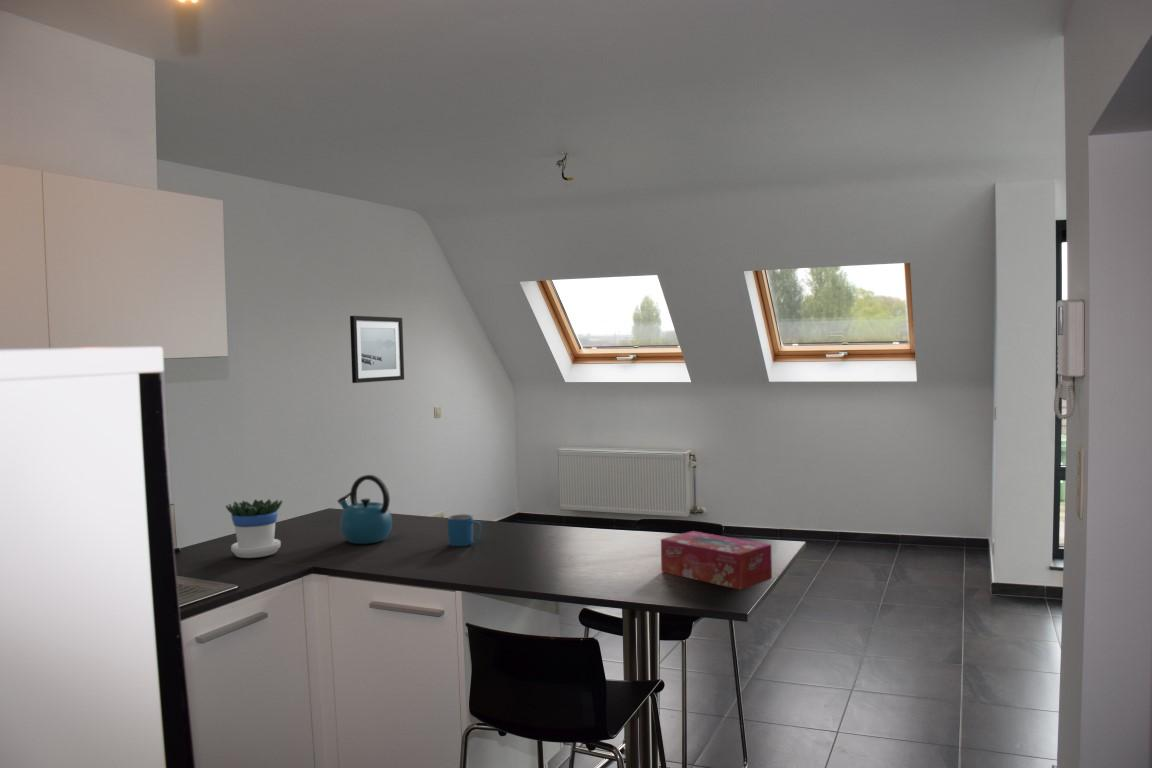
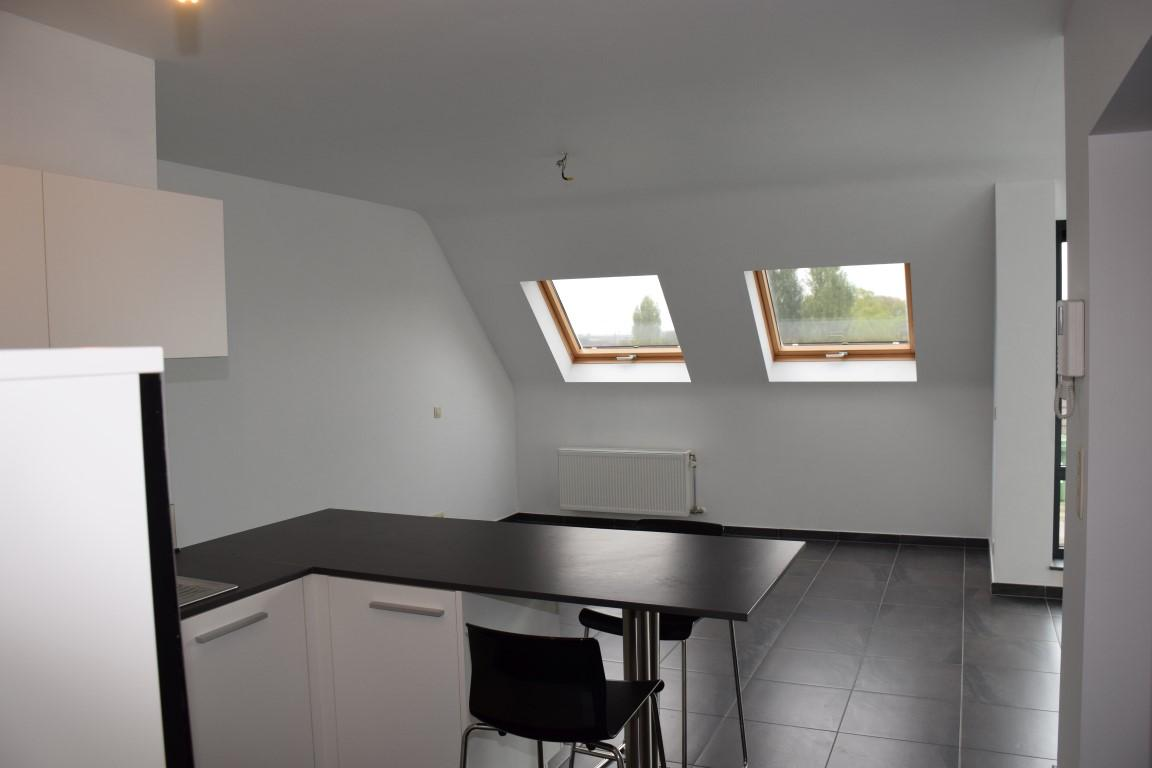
- kettle [337,474,393,545]
- tissue box [660,530,773,591]
- flowerpot [225,498,283,559]
- wall art [349,315,405,384]
- mug [447,513,482,547]
